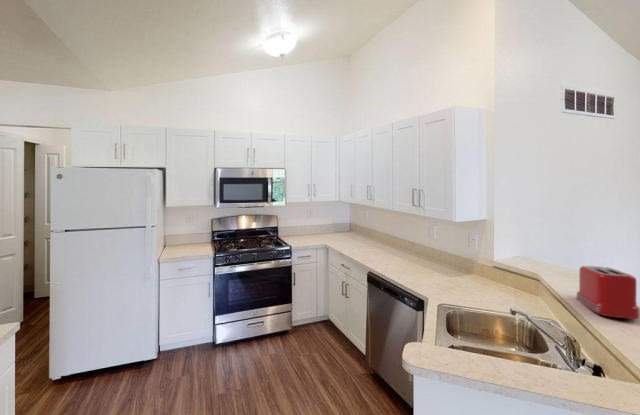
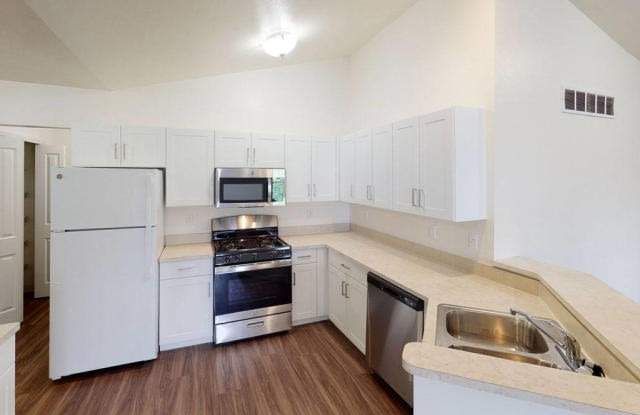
- toaster [575,265,640,320]
